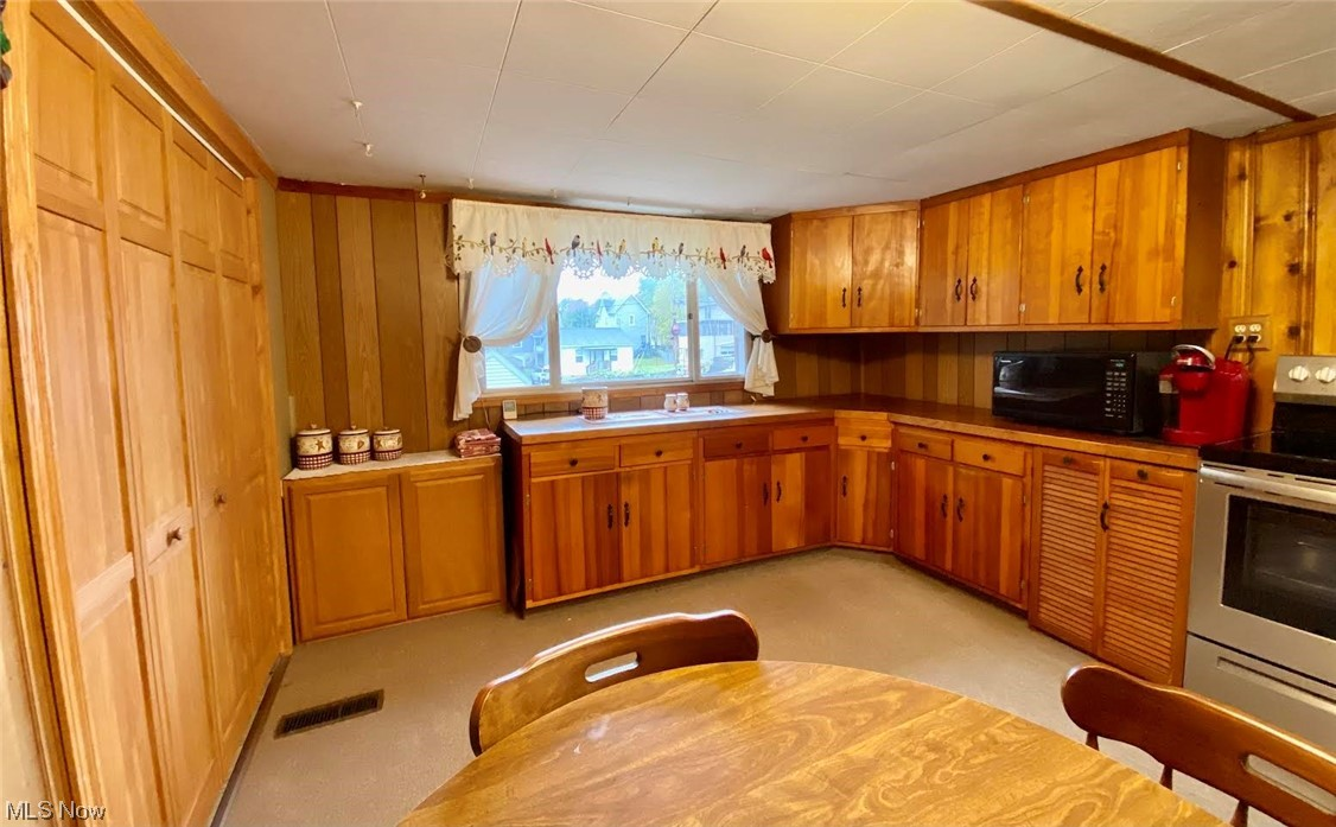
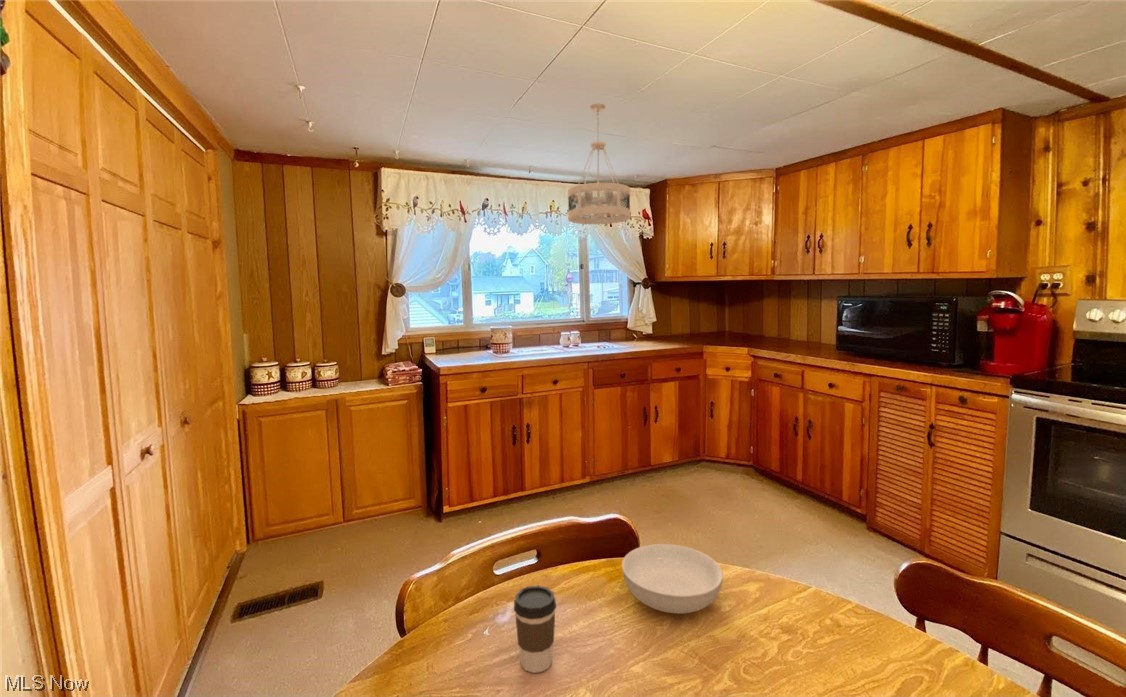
+ ceiling light fixture [567,103,632,225]
+ serving bowl [621,543,724,614]
+ coffee cup [513,585,557,674]
